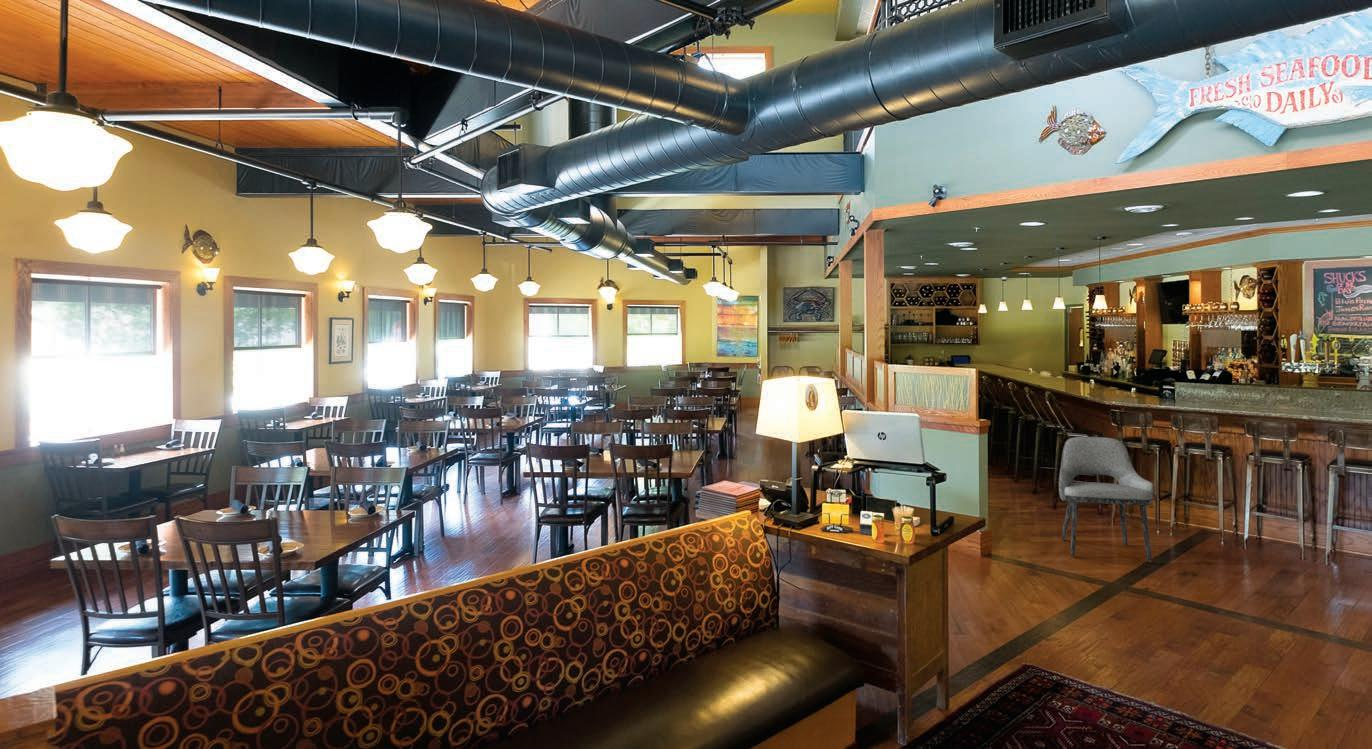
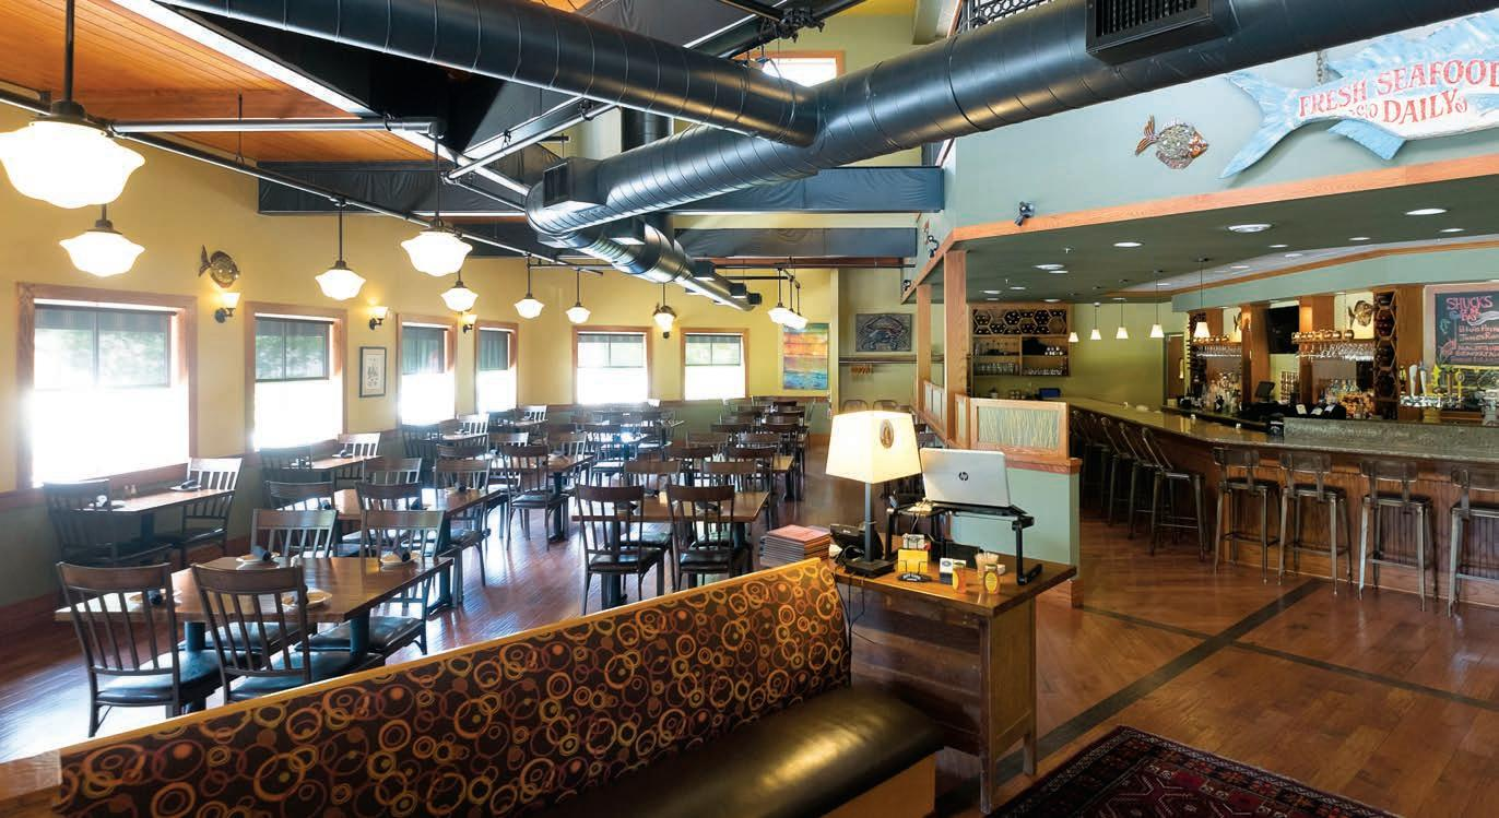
- dining chair [1058,436,1155,563]
